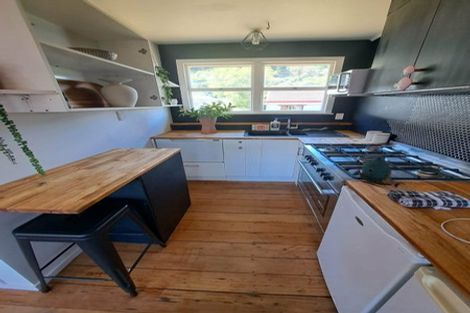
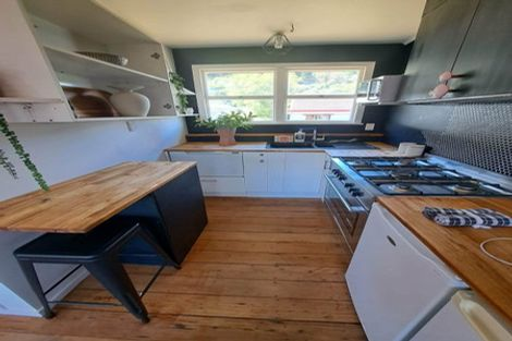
- teapot [352,155,401,189]
